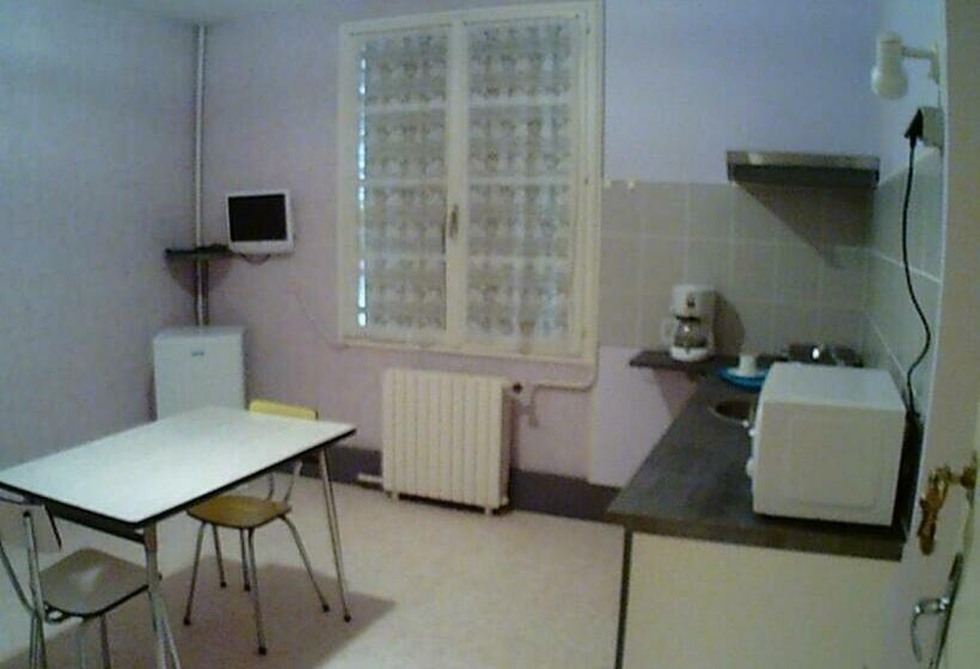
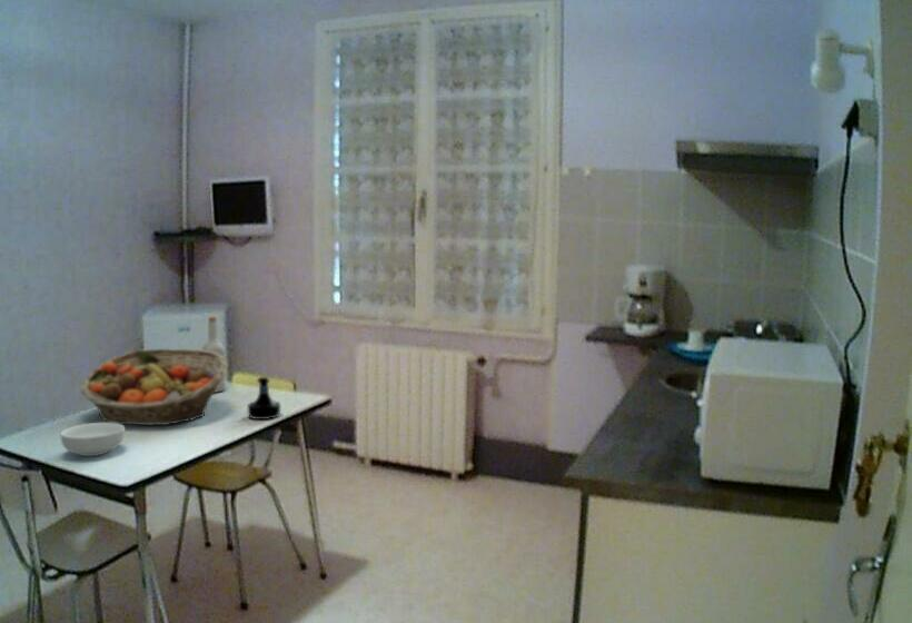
+ bottle [201,316,227,394]
+ cereal bowl [59,422,126,457]
+ fruit basket [79,348,228,426]
+ tequila bottle [246,376,281,421]
